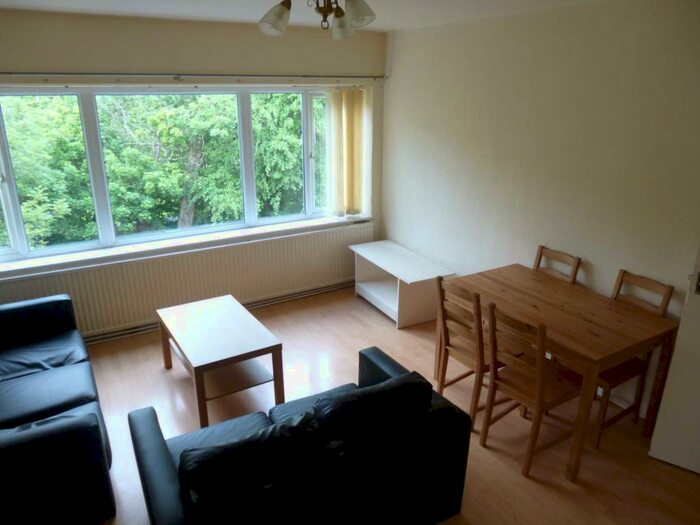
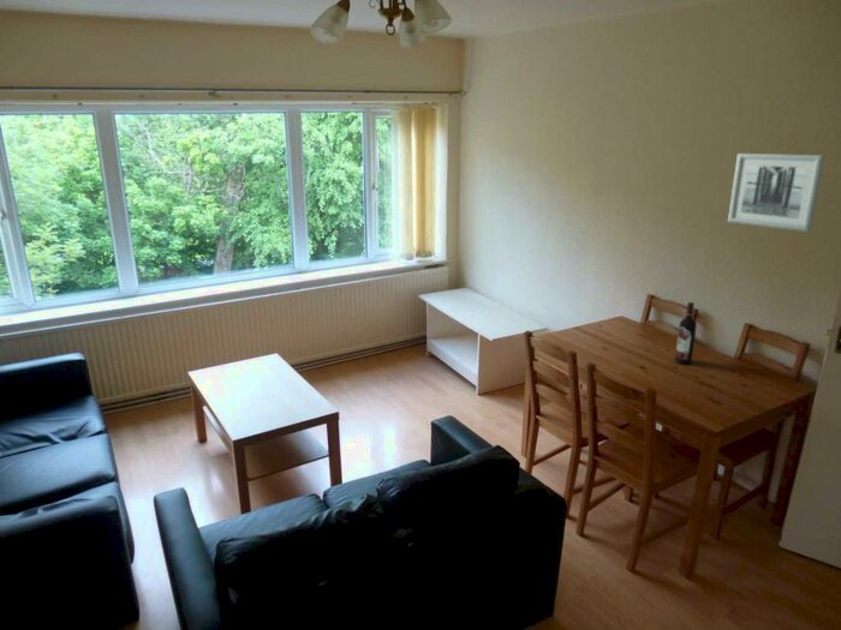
+ wine bottle [674,301,698,365]
+ wall art [727,152,827,233]
